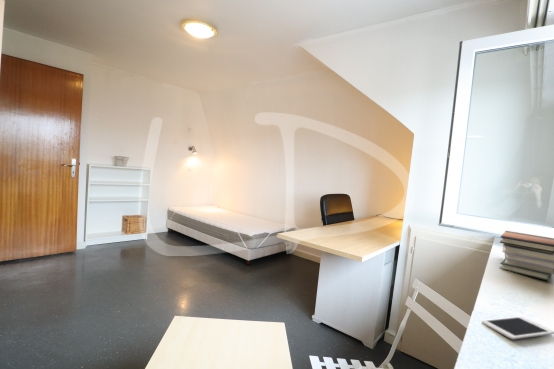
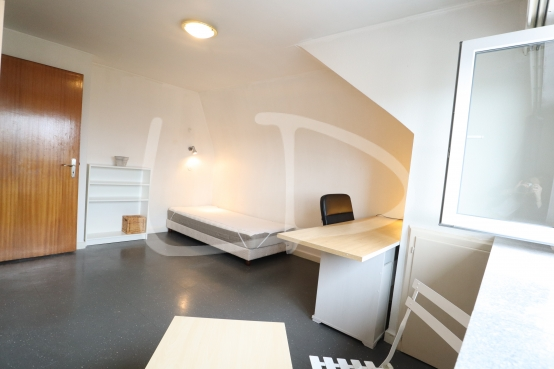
- cell phone [481,316,554,340]
- book stack [499,230,554,282]
